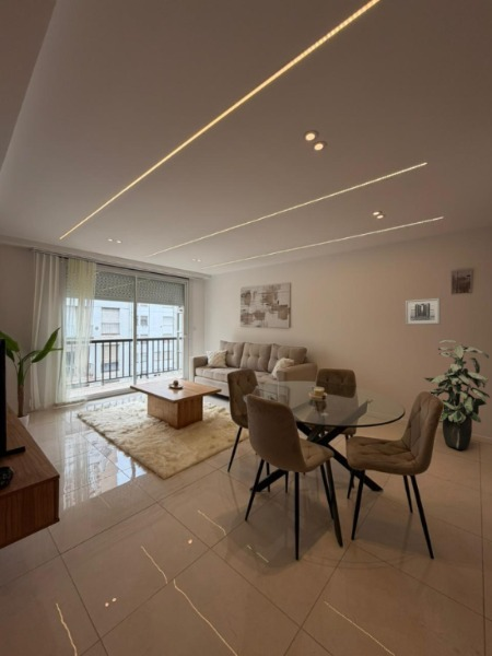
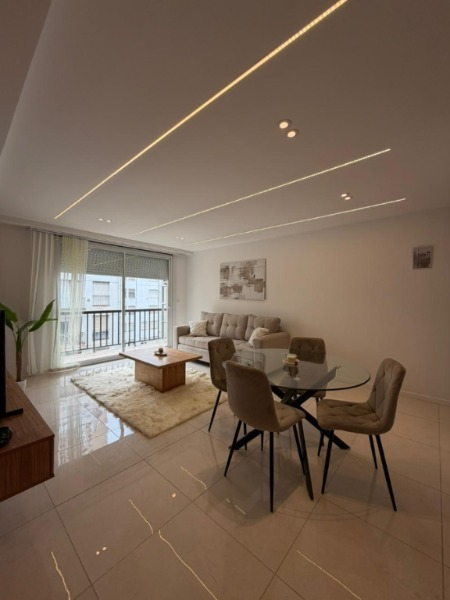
- wall art [405,297,442,326]
- indoor plant [423,339,491,450]
